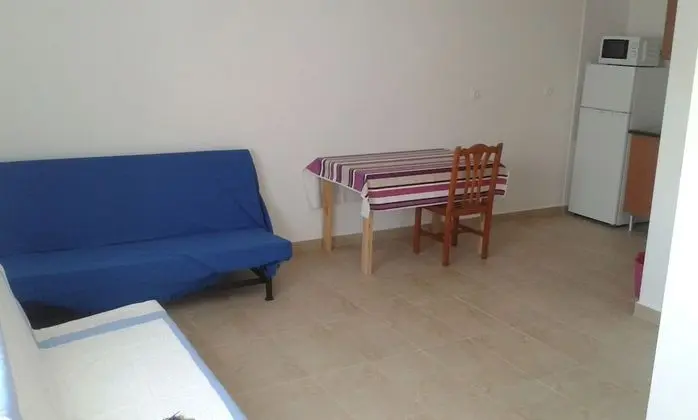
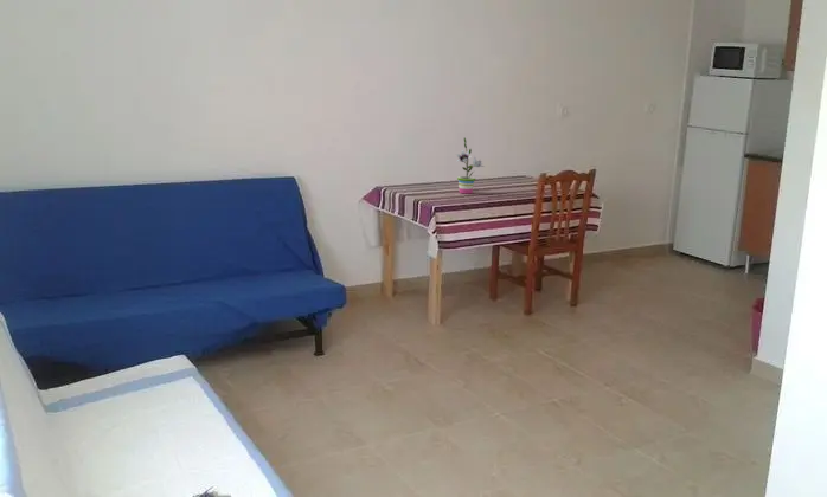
+ potted plant [455,137,486,195]
